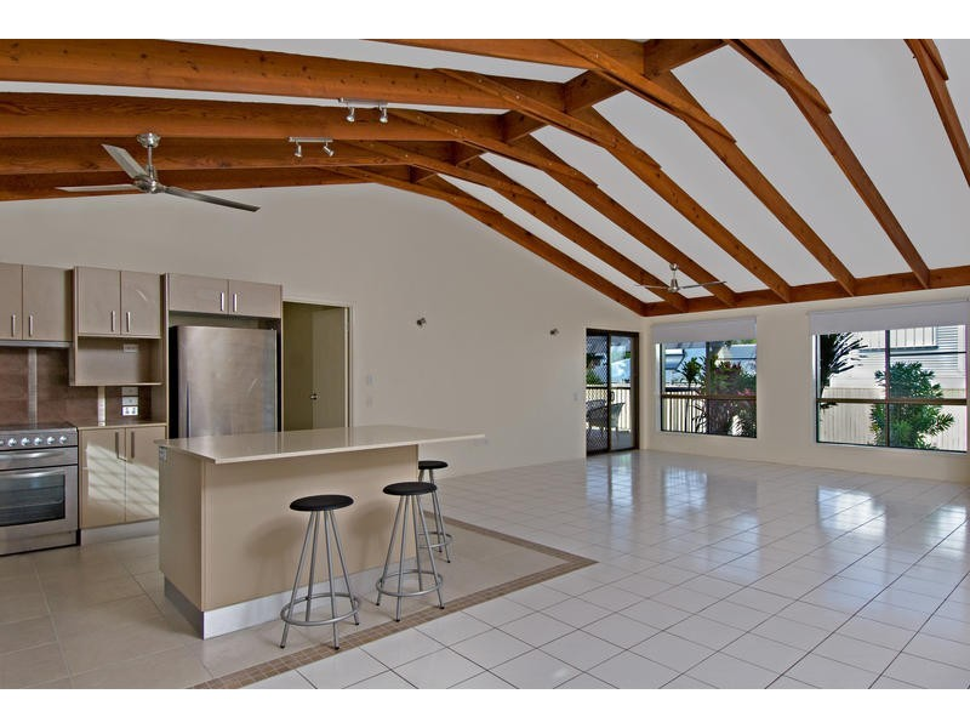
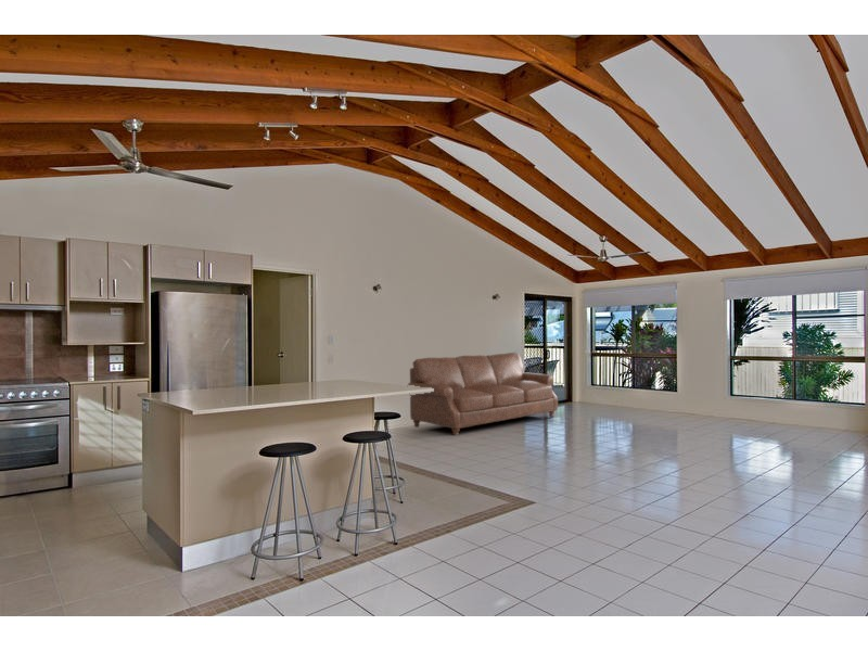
+ sofa [407,352,559,436]
